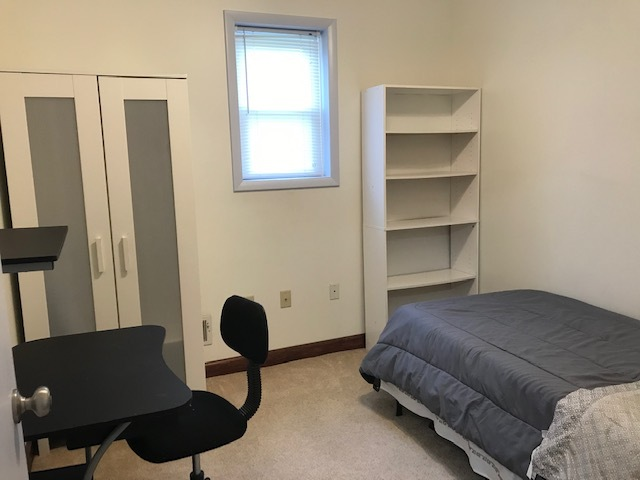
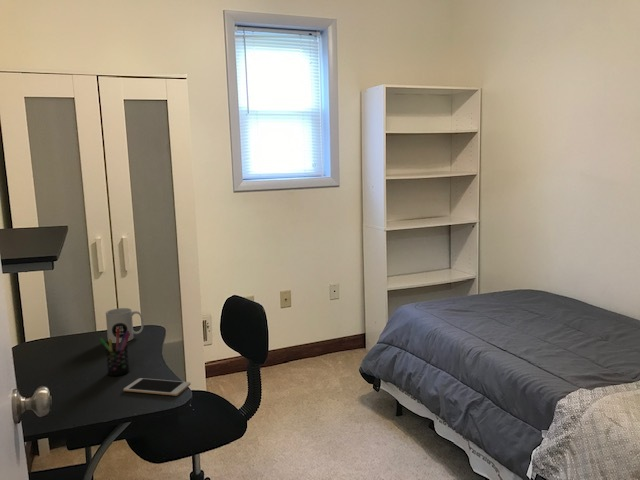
+ pen holder [98,328,131,377]
+ cell phone [122,377,192,397]
+ mug [105,307,145,344]
